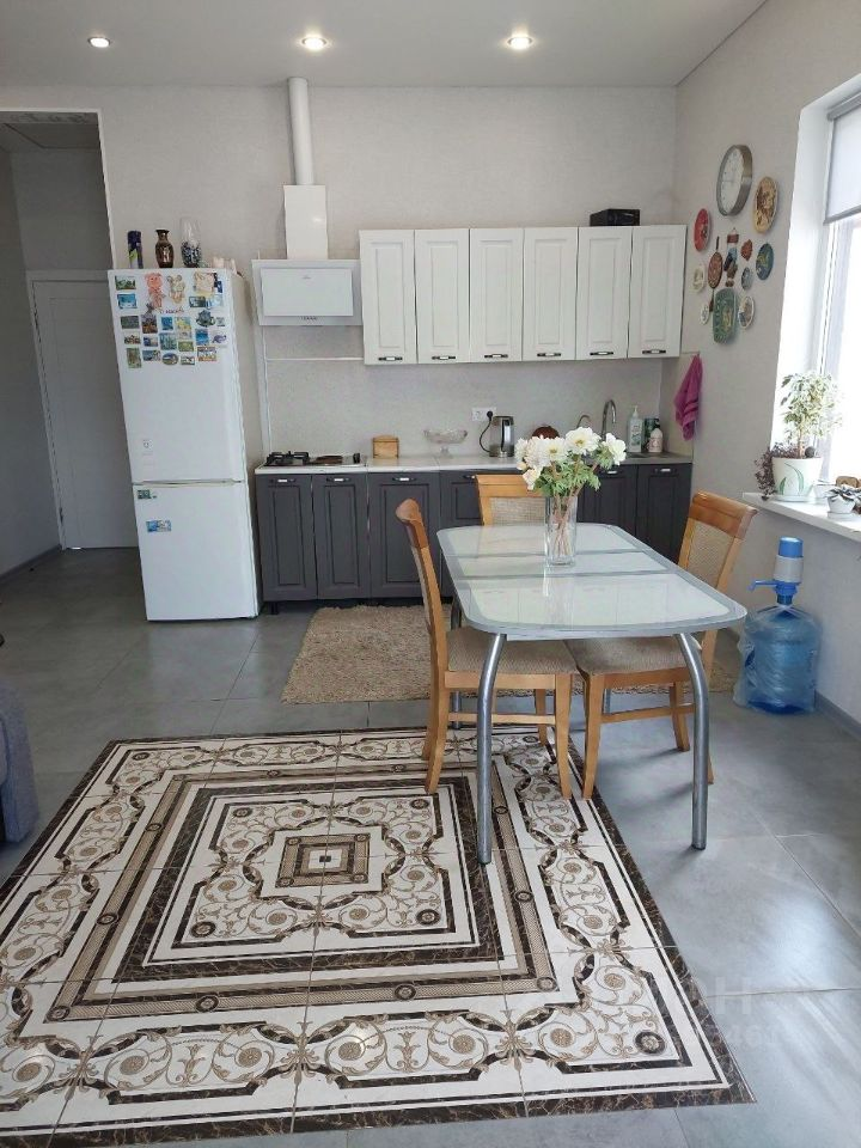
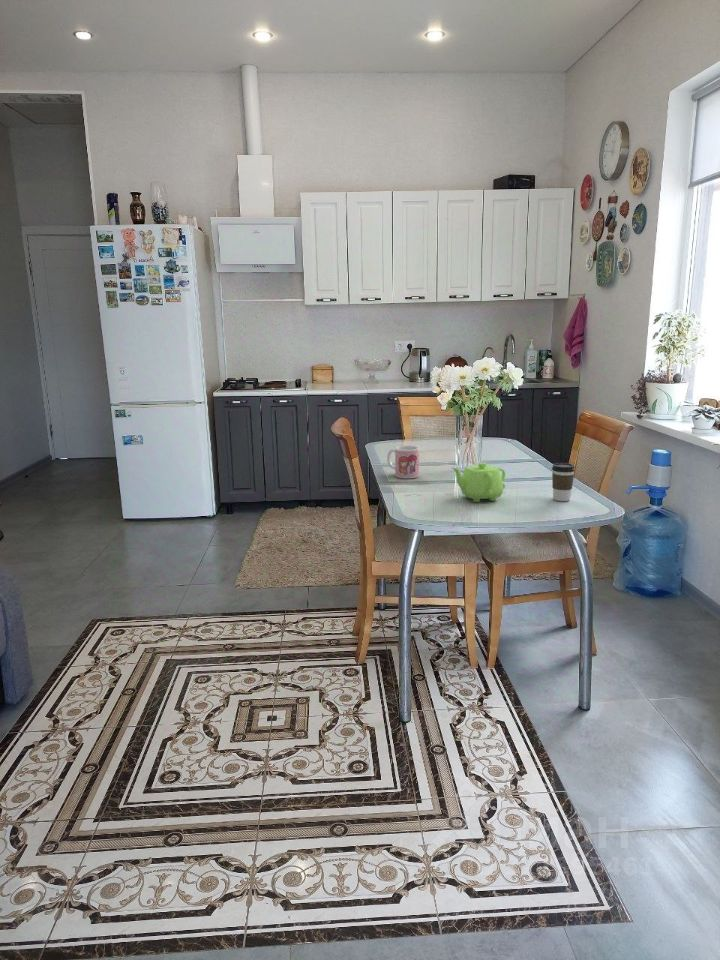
+ teapot [450,462,506,503]
+ coffee cup [551,462,576,502]
+ mug [386,445,420,479]
